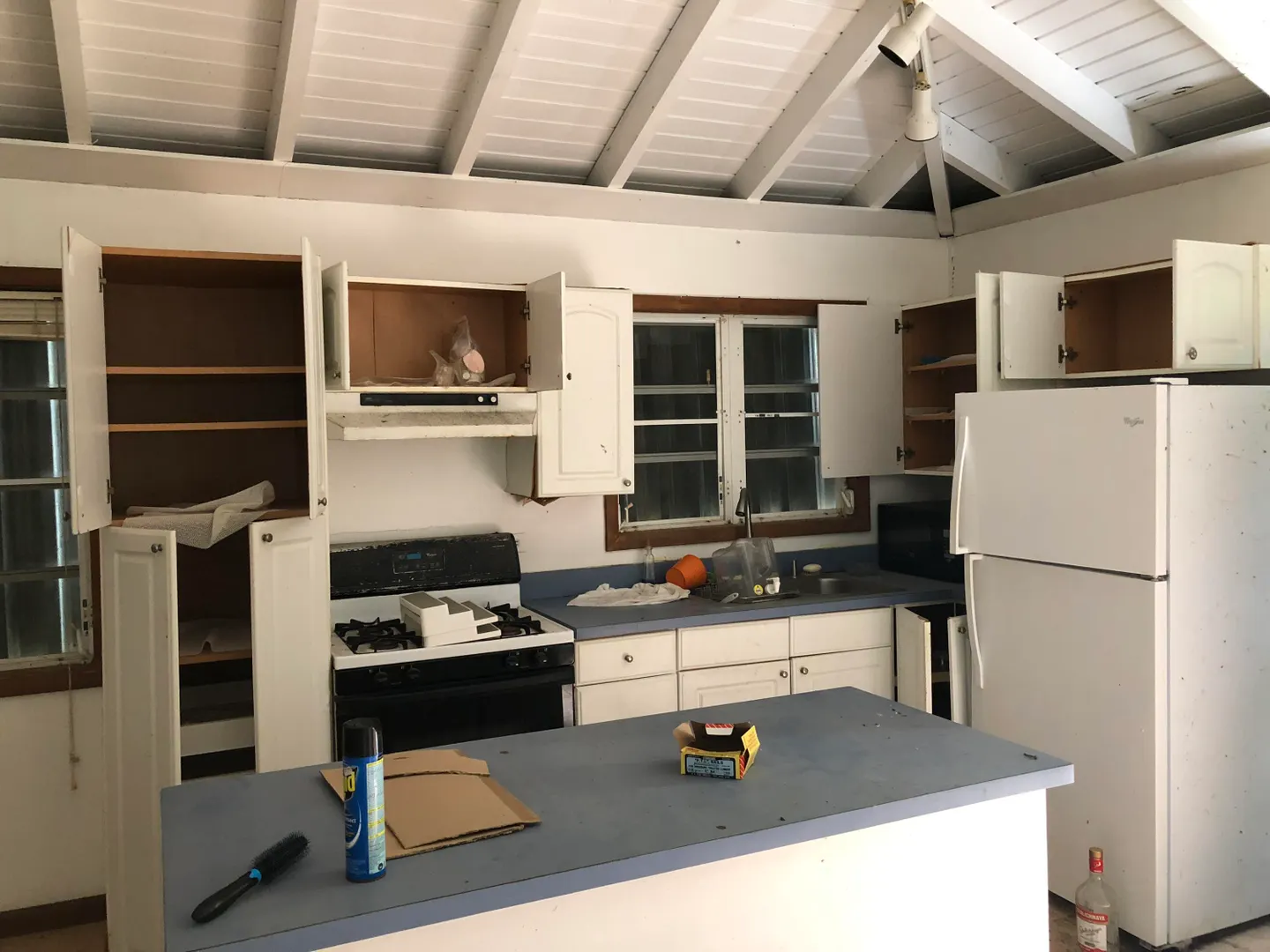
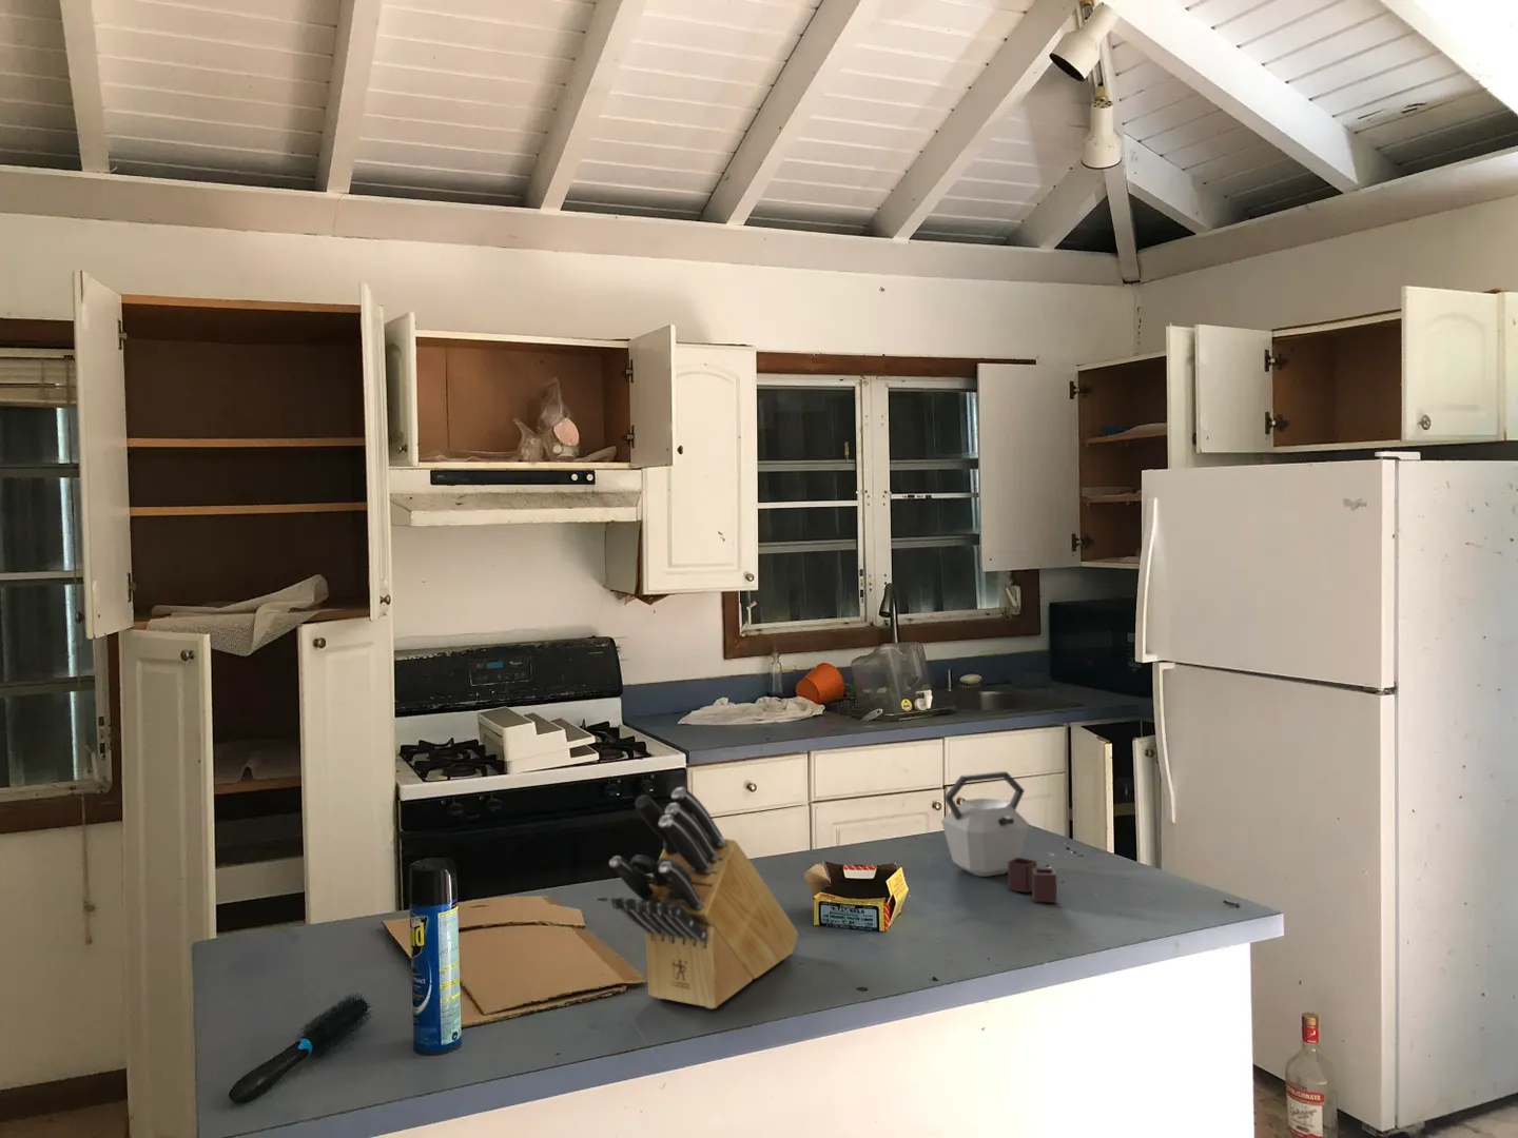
+ kettle [941,770,1058,903]
+ knife block [608,787,800,1009]
